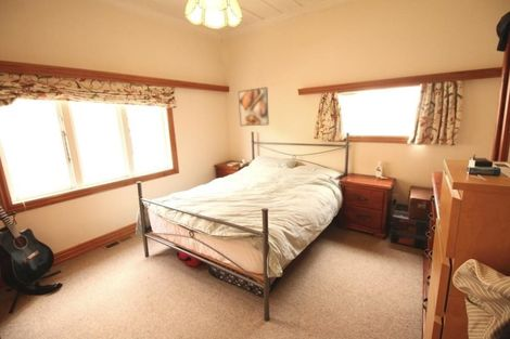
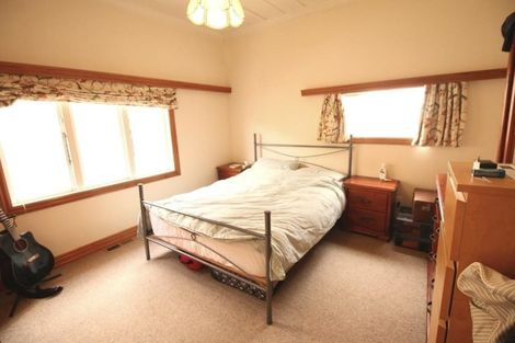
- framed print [238,86,270,127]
